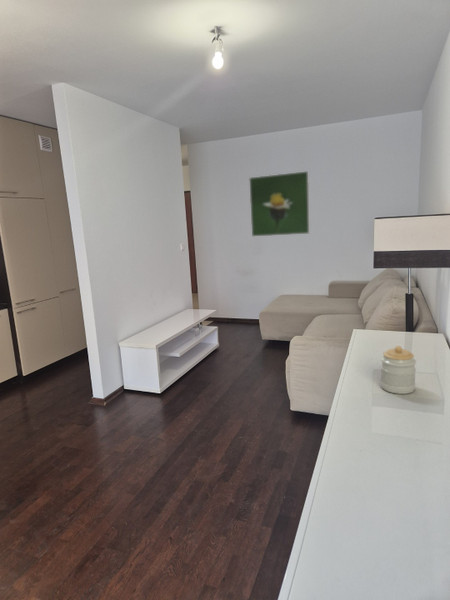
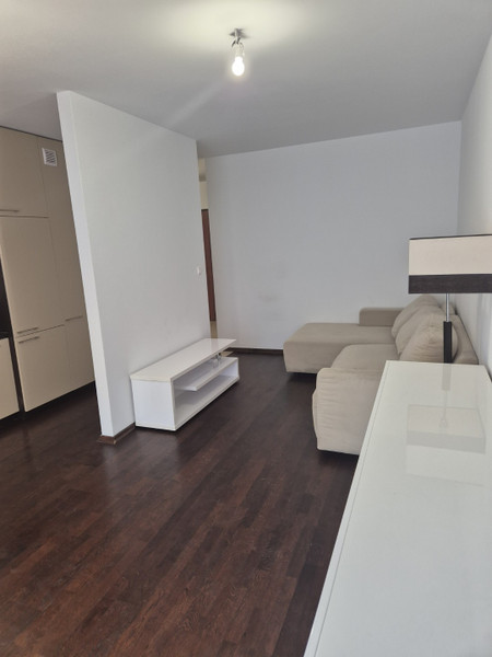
- jar [379,345,417,395]
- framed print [248,170,310,237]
